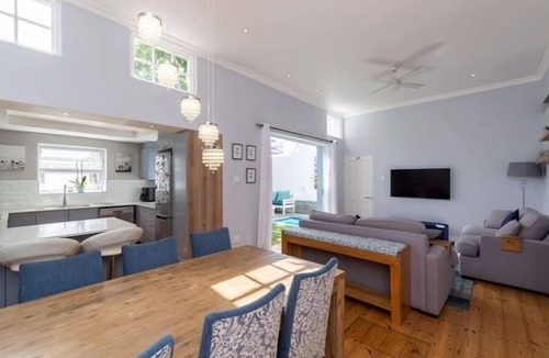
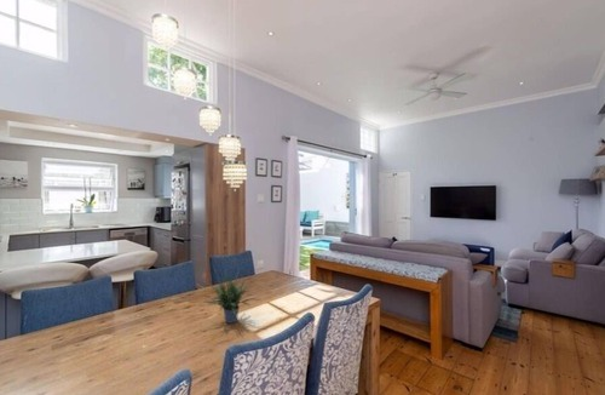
+ potted plant [201,265,260,325]
